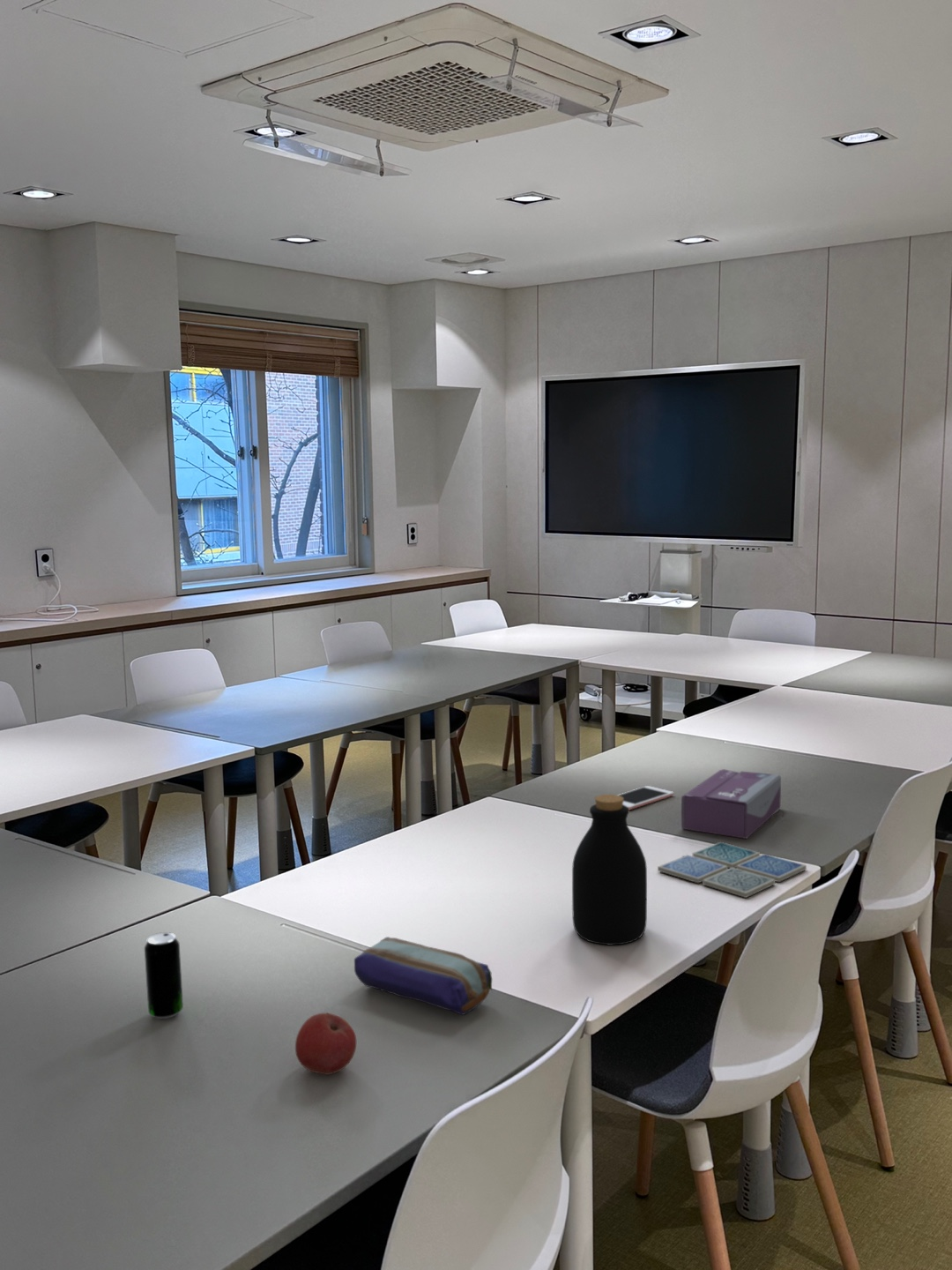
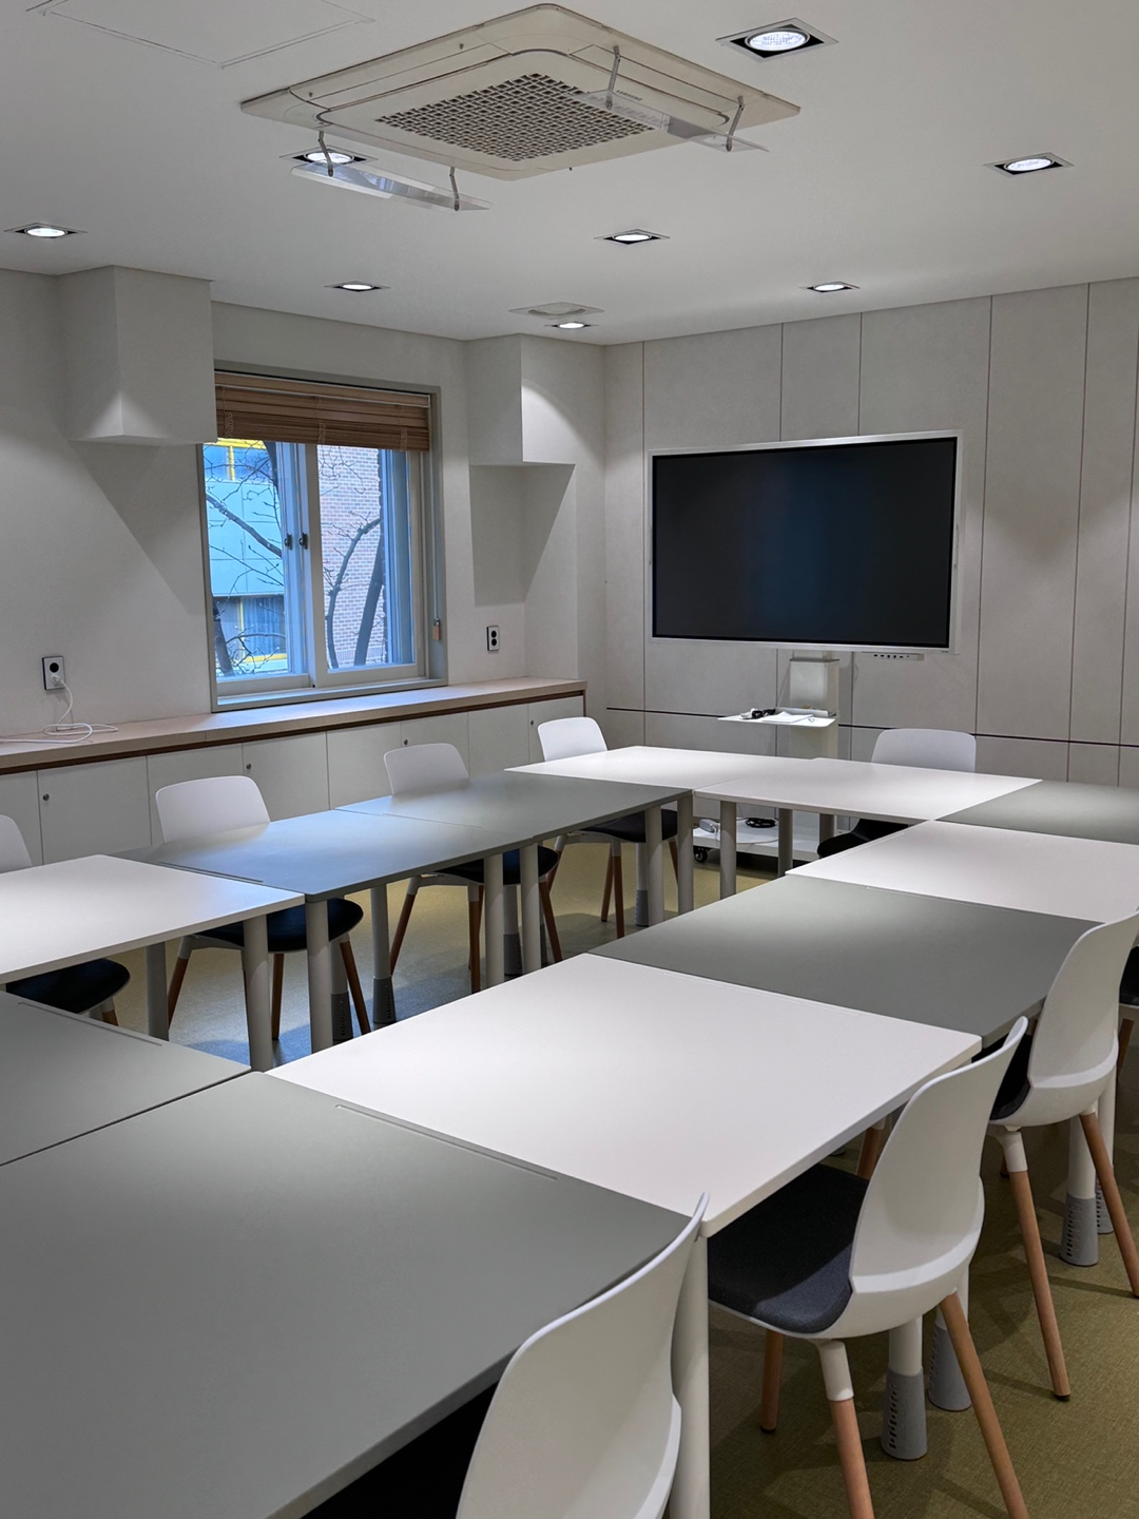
- tissue box [681,768,782,840]
- drink coaster [657,841,807,899]
- cell phone [616,785,674,811]
- pencil case [353,936,493,1016]
- beverage can [144,931,184,1020]
- bottle [571,794,648,946]
- apple [294,1012,357,1075]
